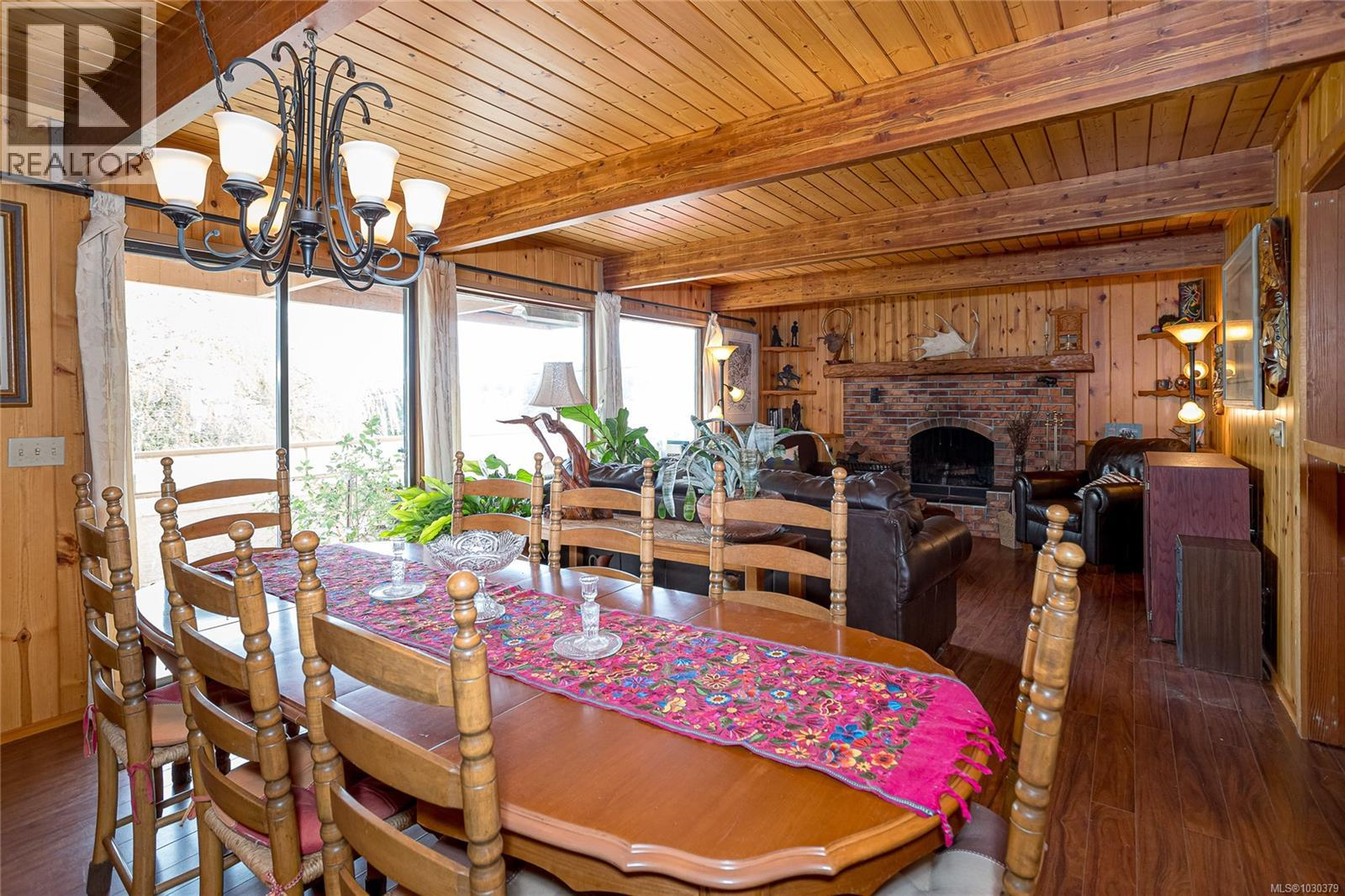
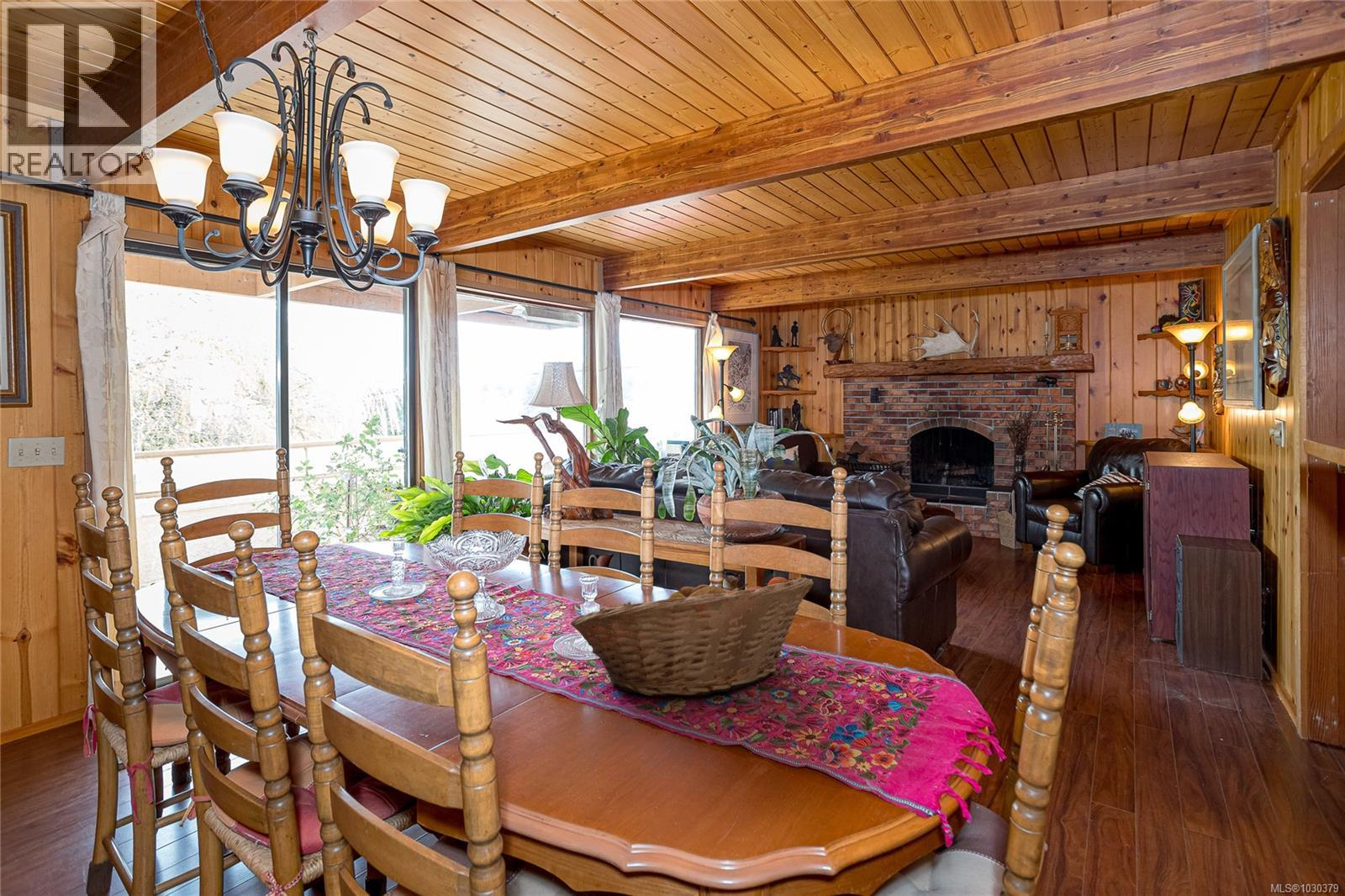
+ fruit basket [570,577,815,697]
